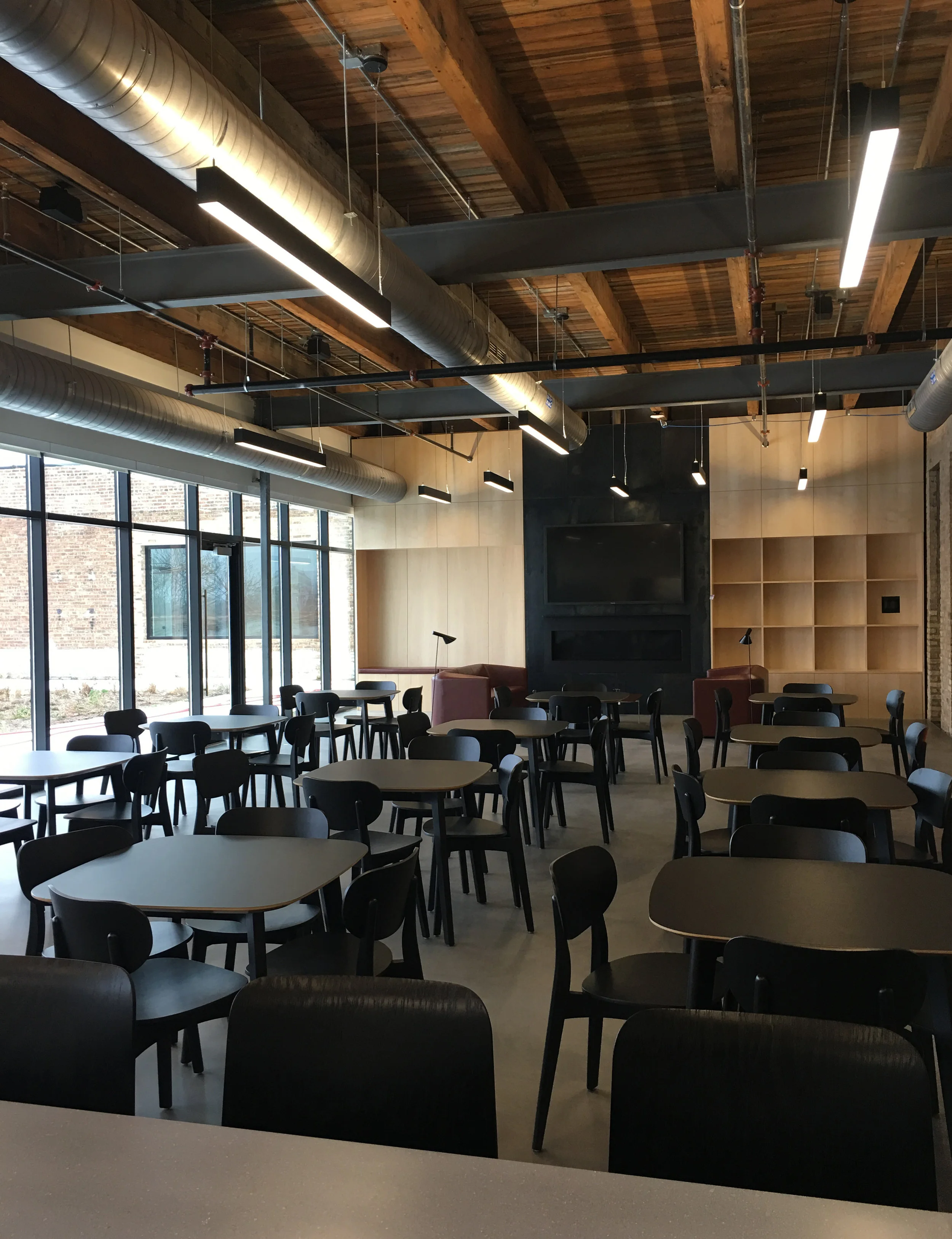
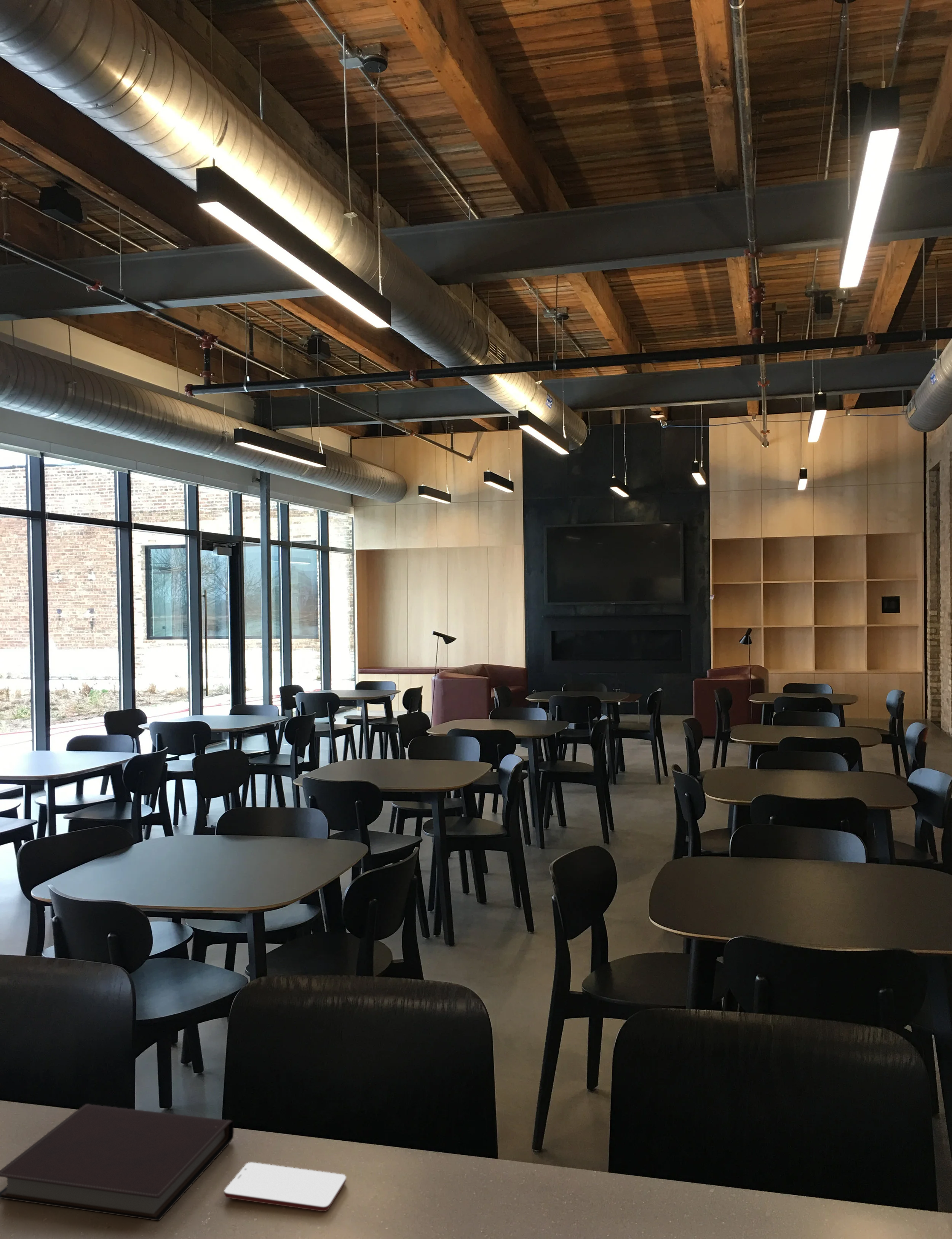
+ notebook [0,1104,234,1221]
+ smartphone [224,1162,346,1212]
